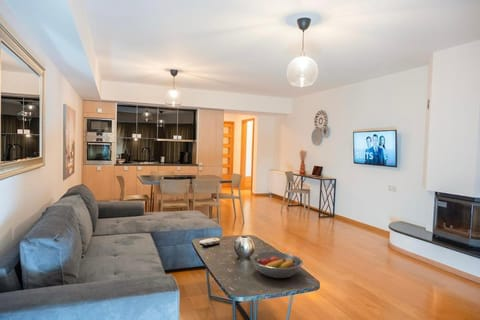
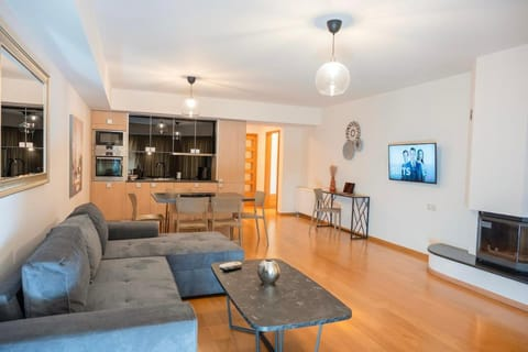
- fruit bowl [251,251,304,279]
